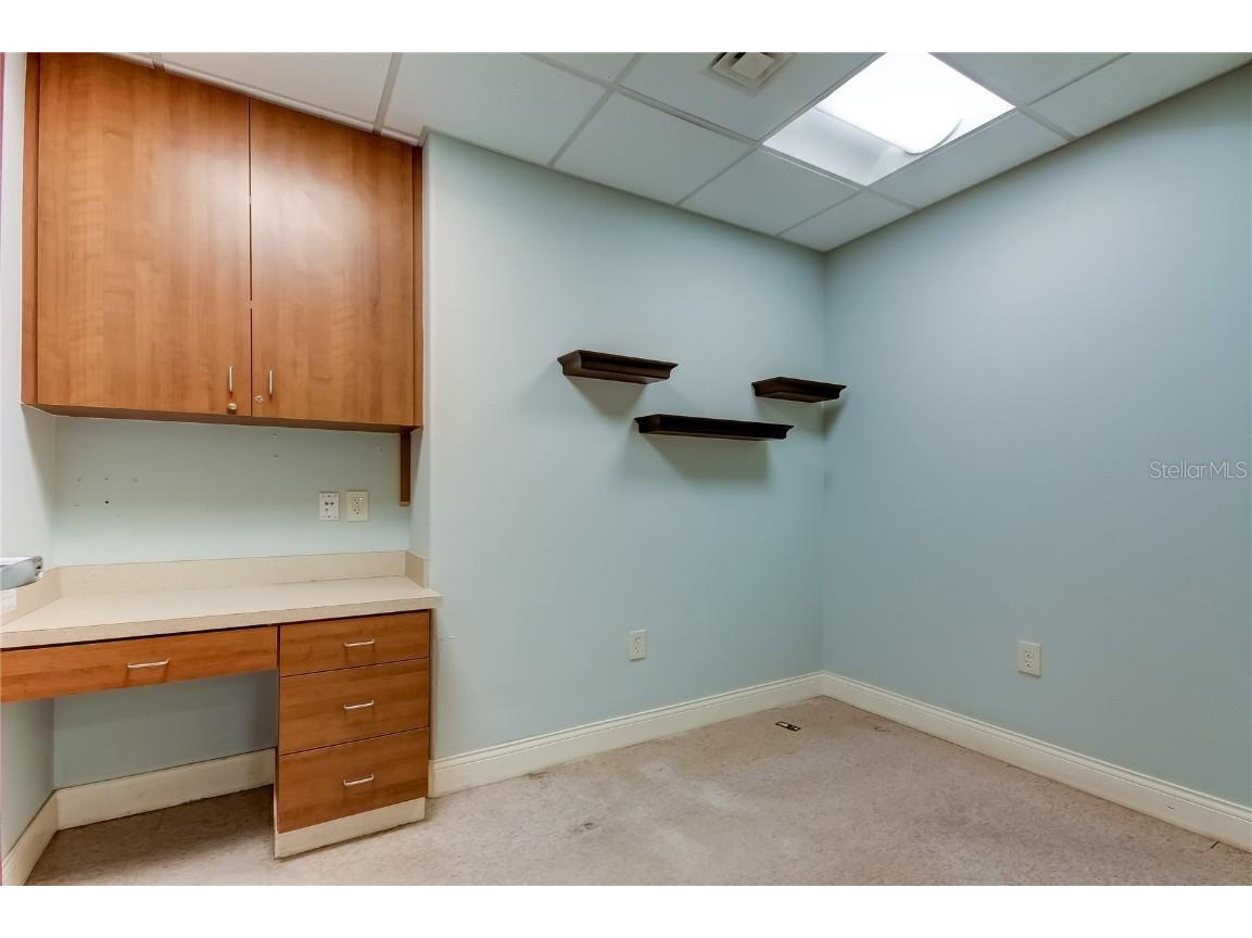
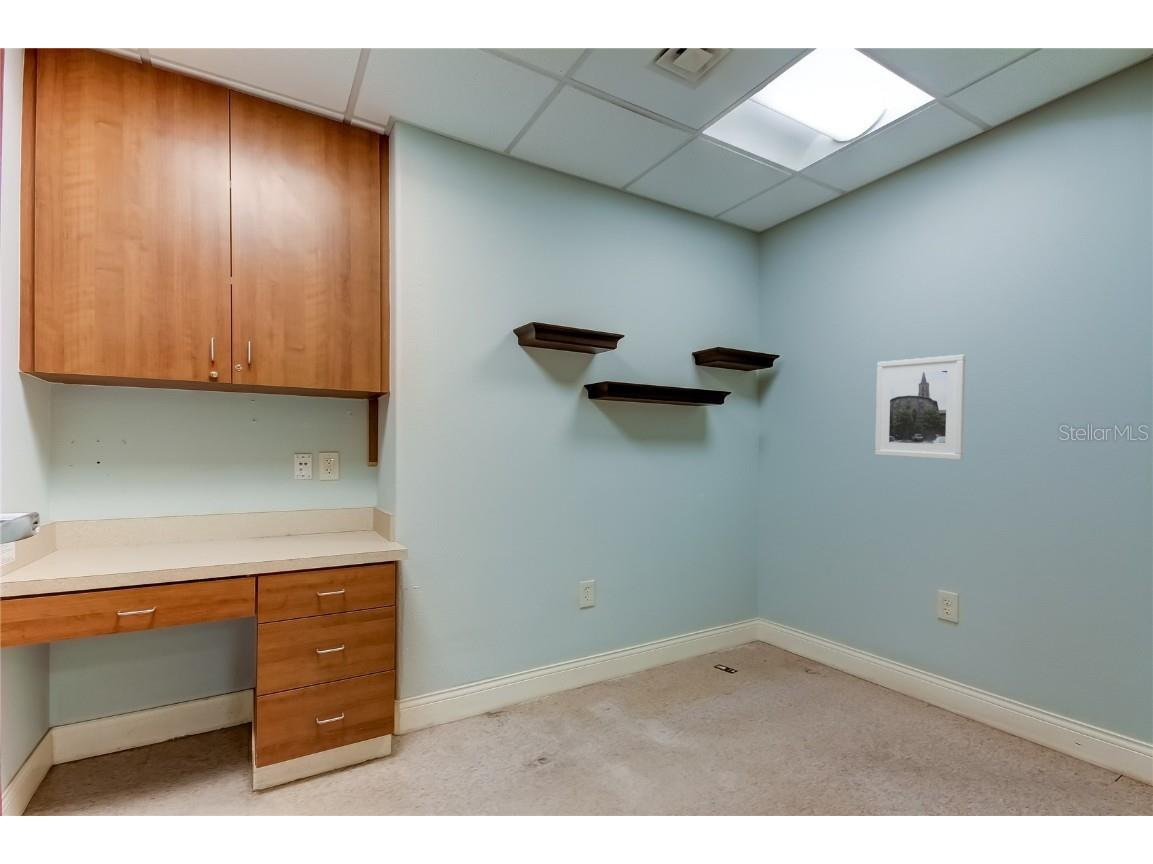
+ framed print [874,354,966,461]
